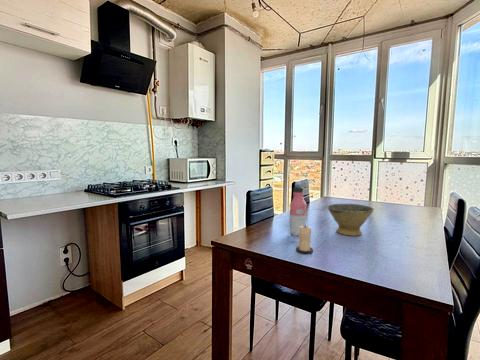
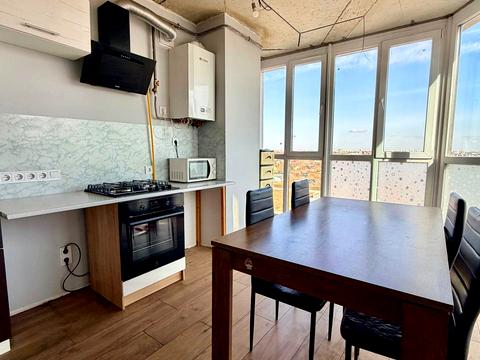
- candle [295,224,314,255]
- bowl [326,203,375,237]
- water bottle [288,186,307,237]
